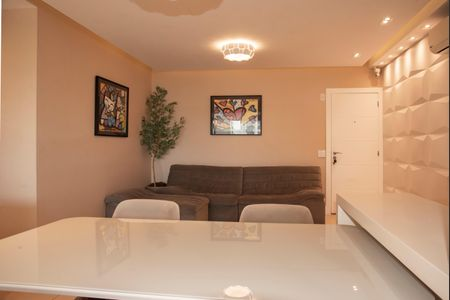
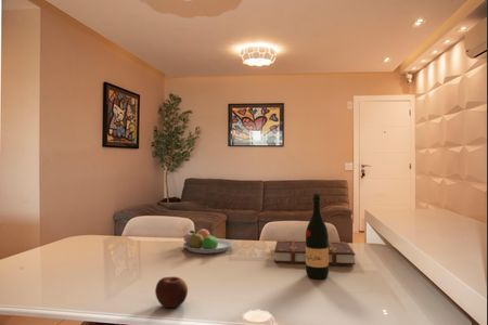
+ book [273,239,357,265]
+ wine bottle [305,192,330,280]
+ fruit bowl [182,227,234,255]
+ apple [154,276,189,309]
